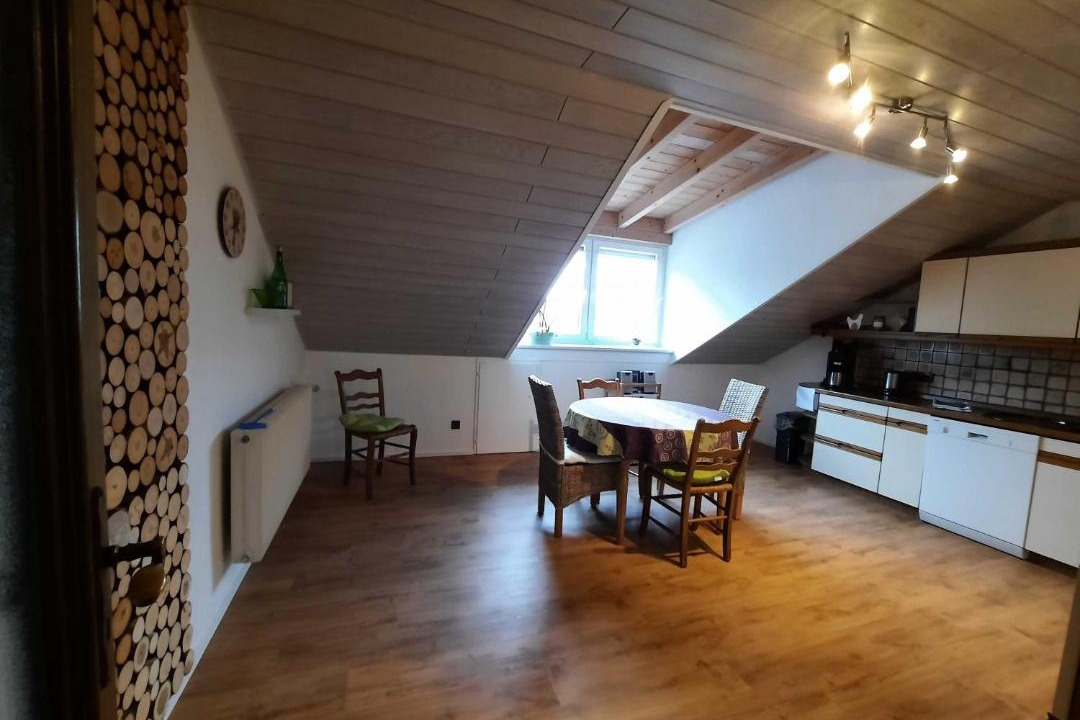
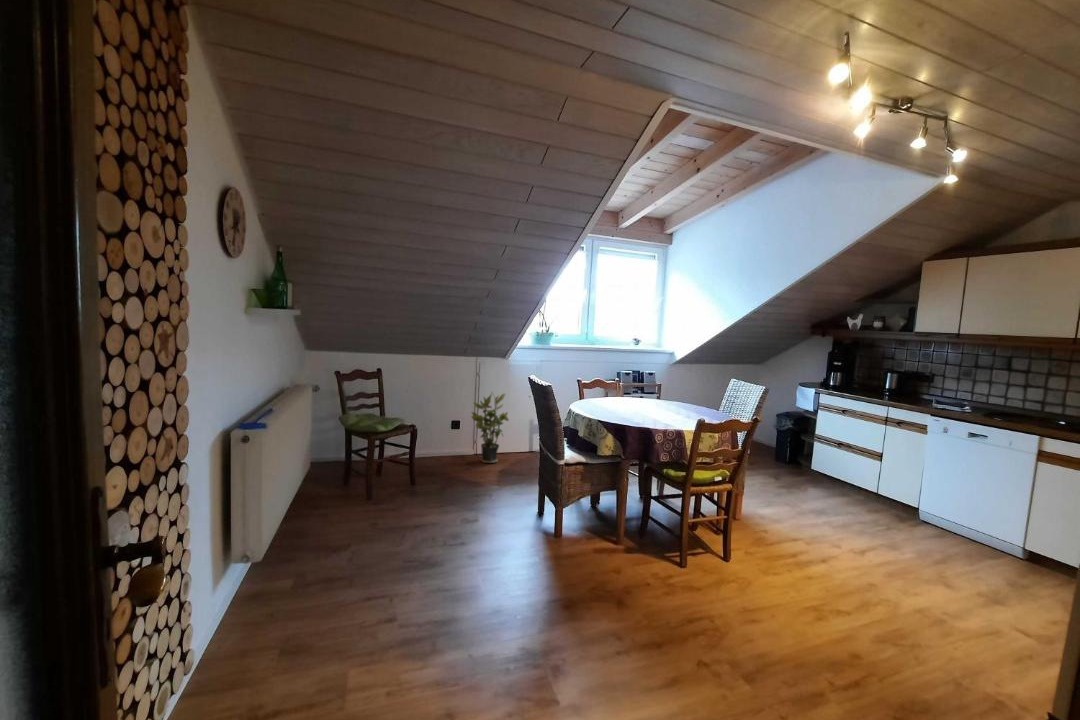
+ potted plant [470,390,510,464]
